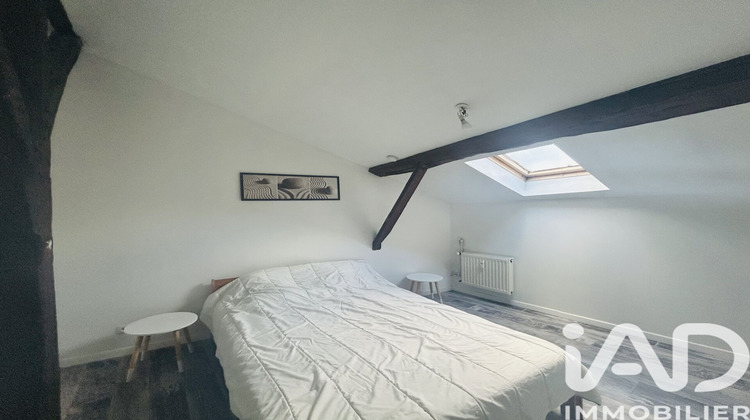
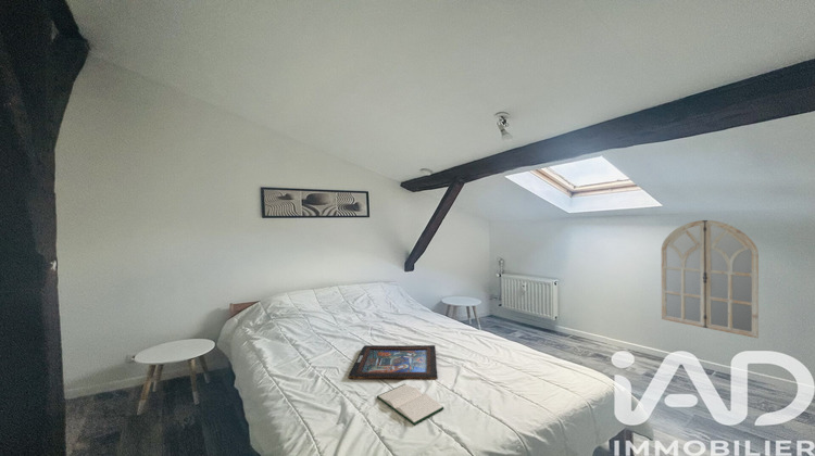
+ home mirror [661,219,760,340]
+ hardback book [376,383,444,426]
+ tray [348,344,439,381]
